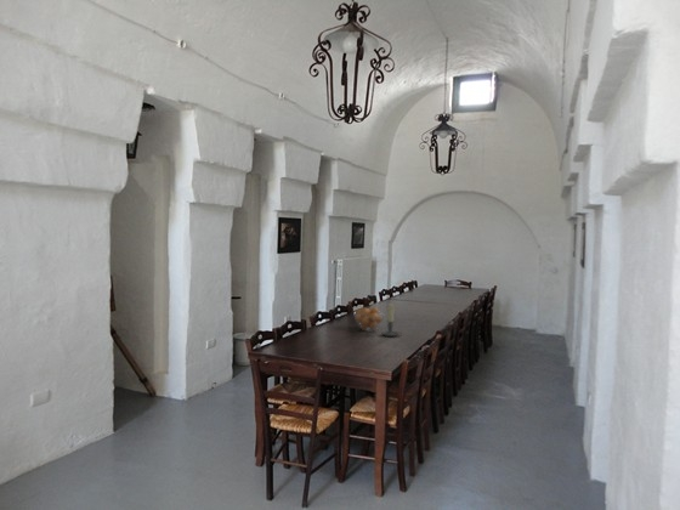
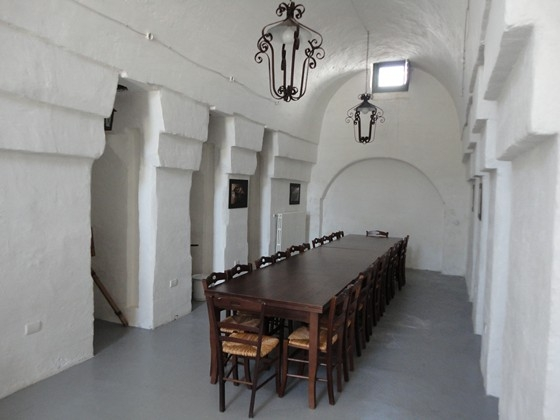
- fruit basket [353,306,386,332]
- candle holder [380,302,403,338]
